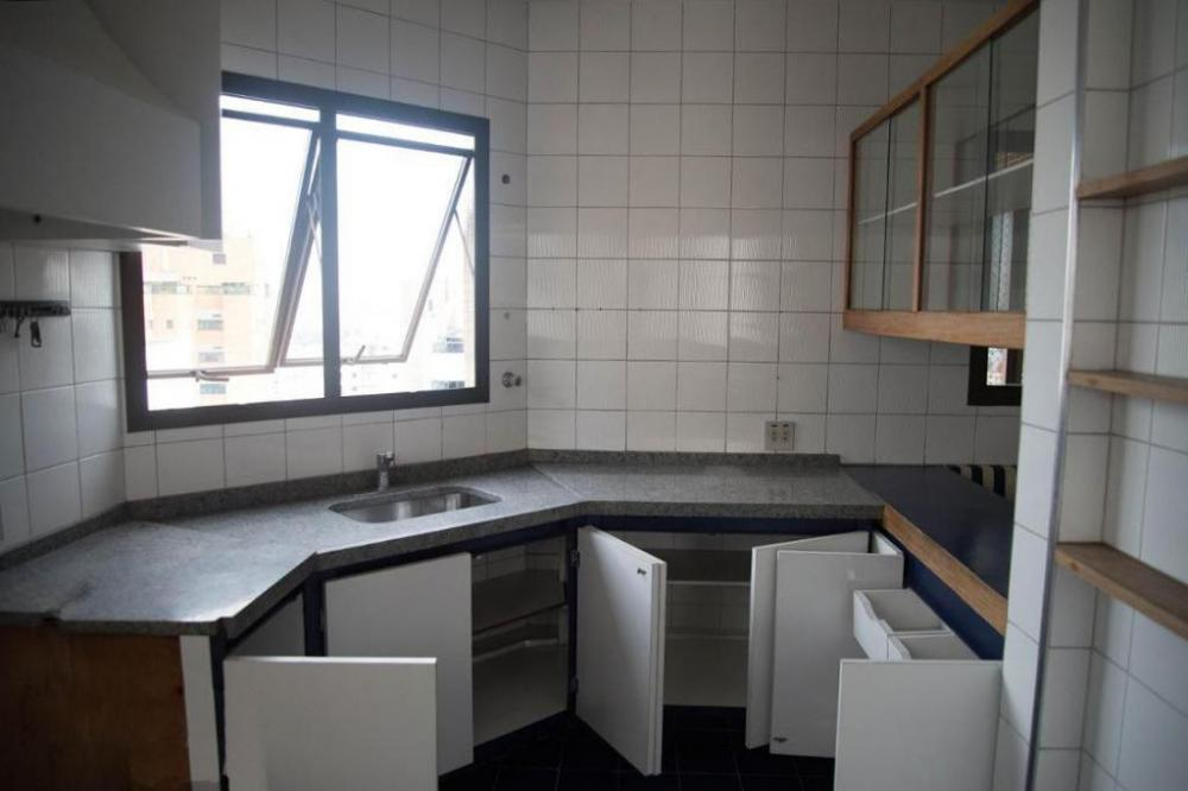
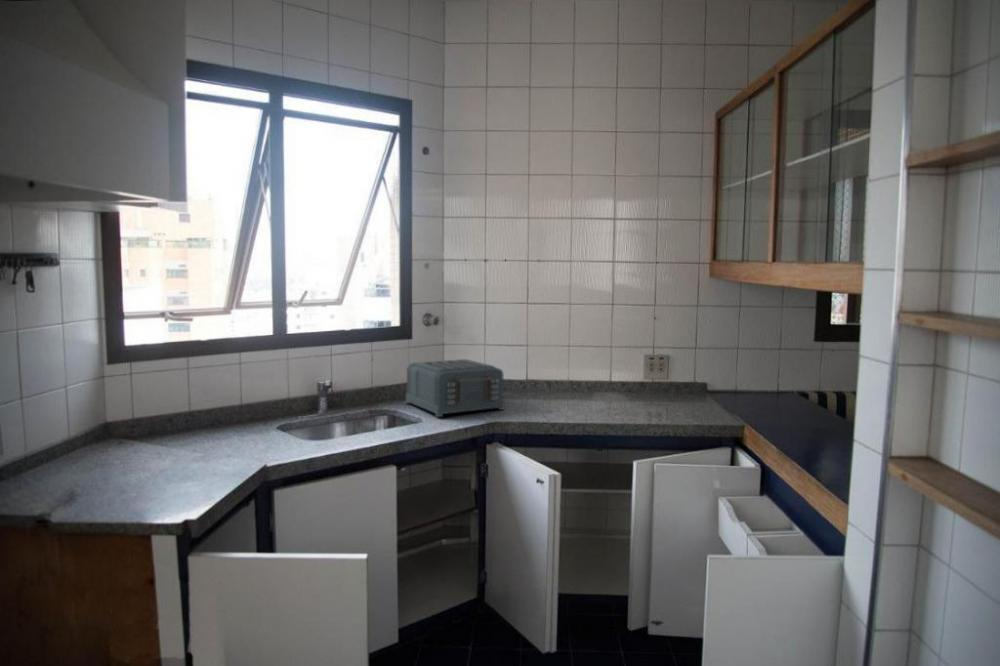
+ toaster [405,358,506,418]
